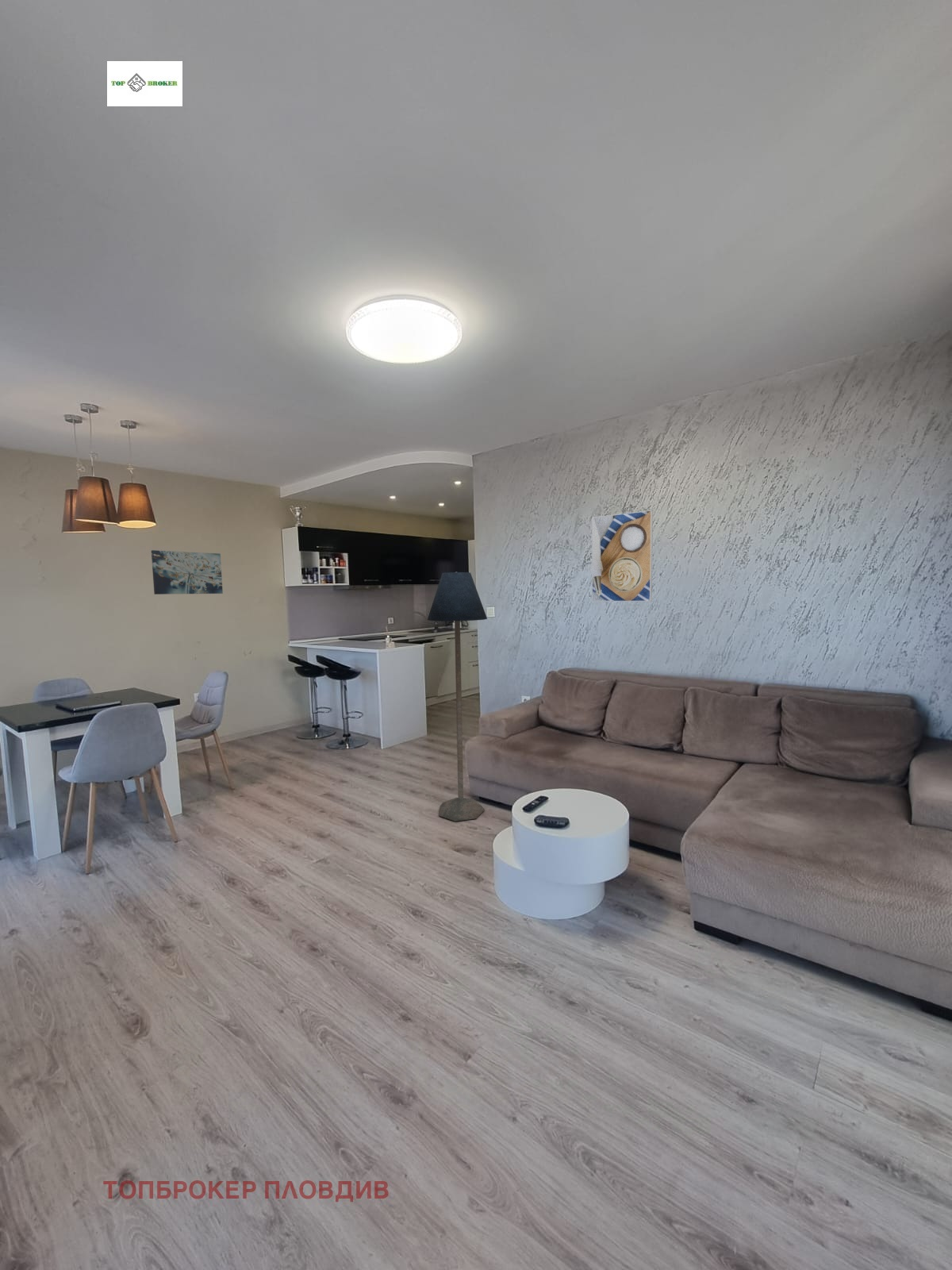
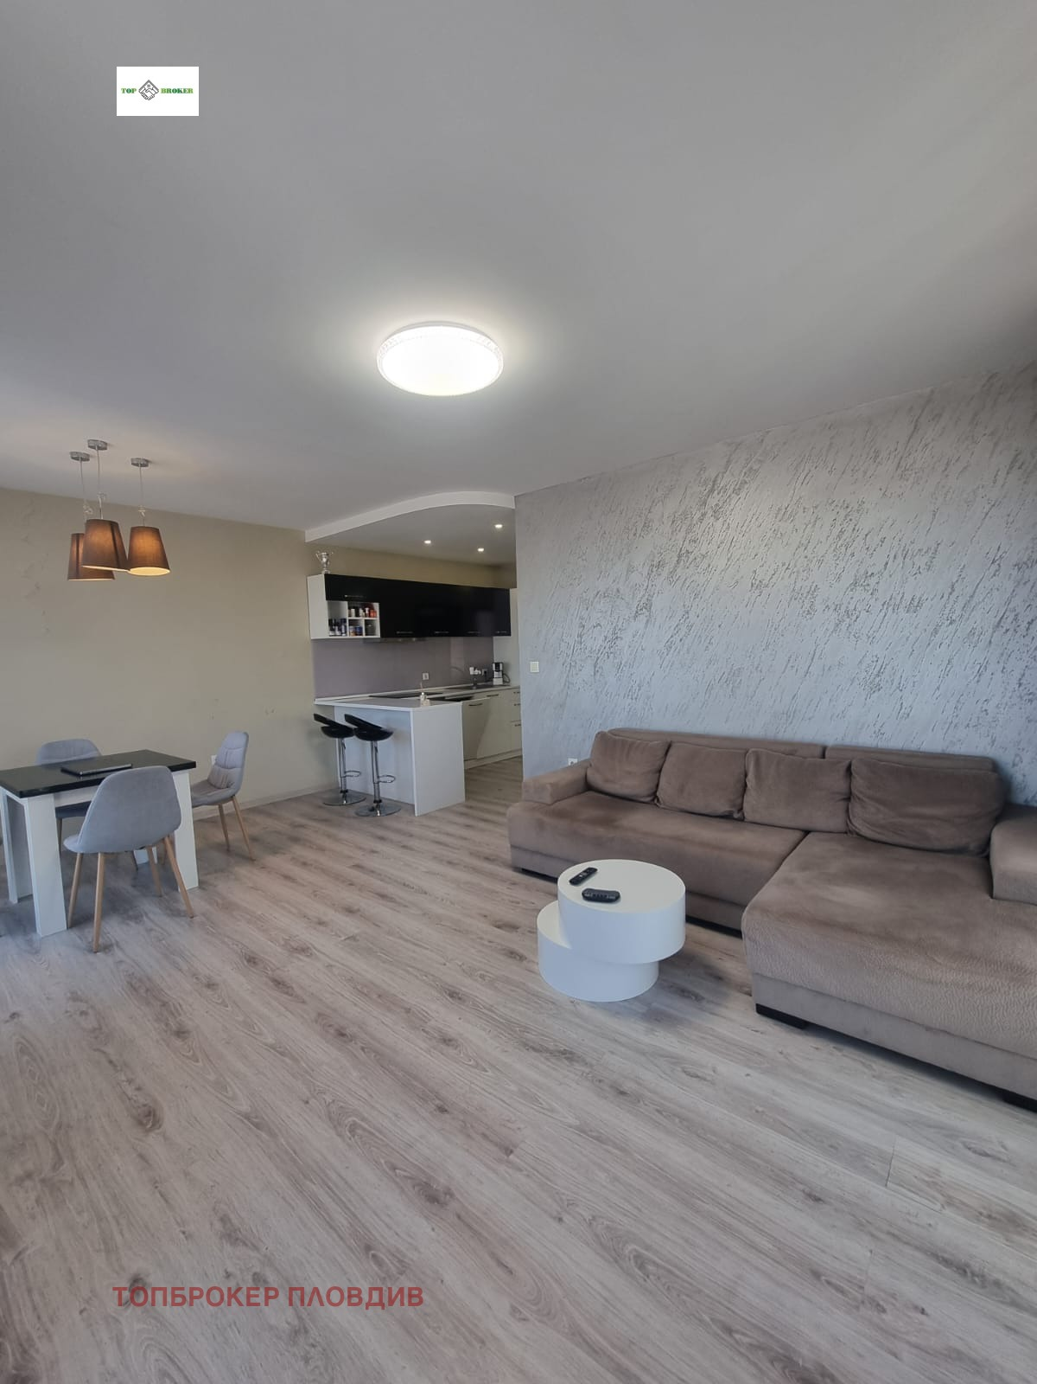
- floor lamp [427,571,488,822]
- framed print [591,510,654,602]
- wall art [151,549,224,595]
